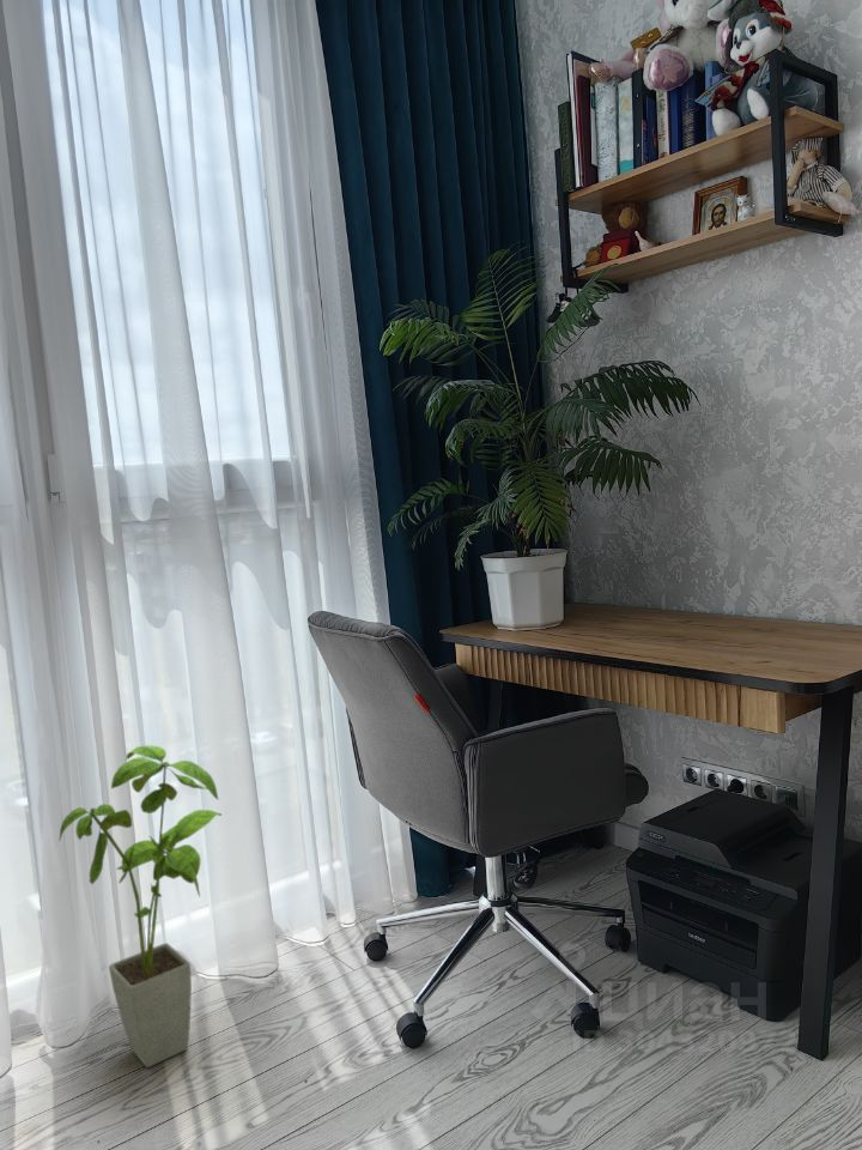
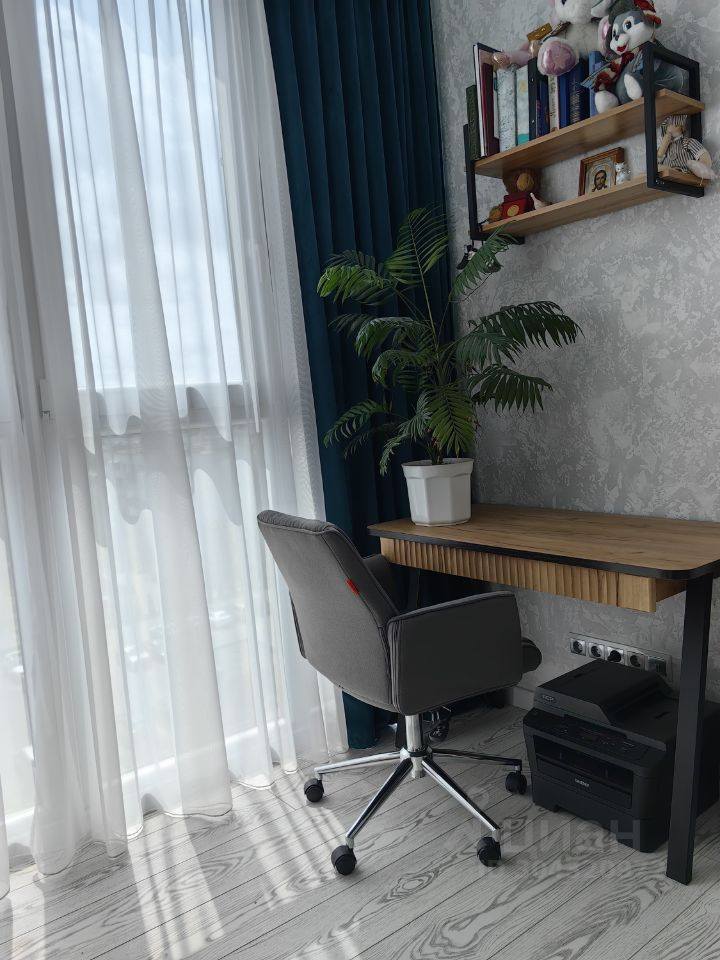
- house plant [57,744,223,1069]
